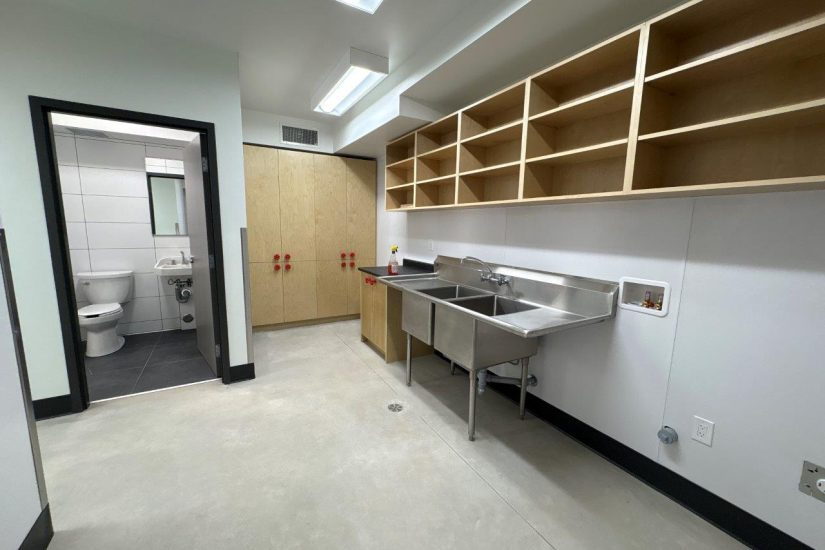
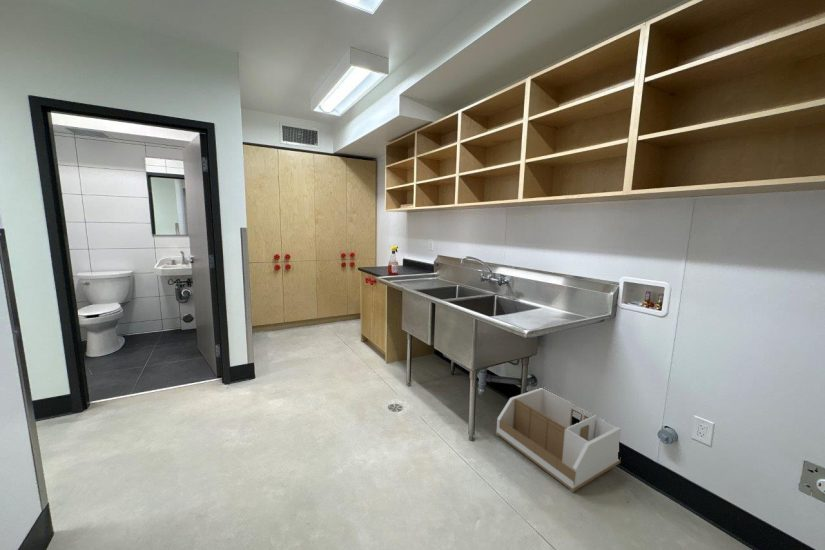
+ storage bin [495,387,622,493]
